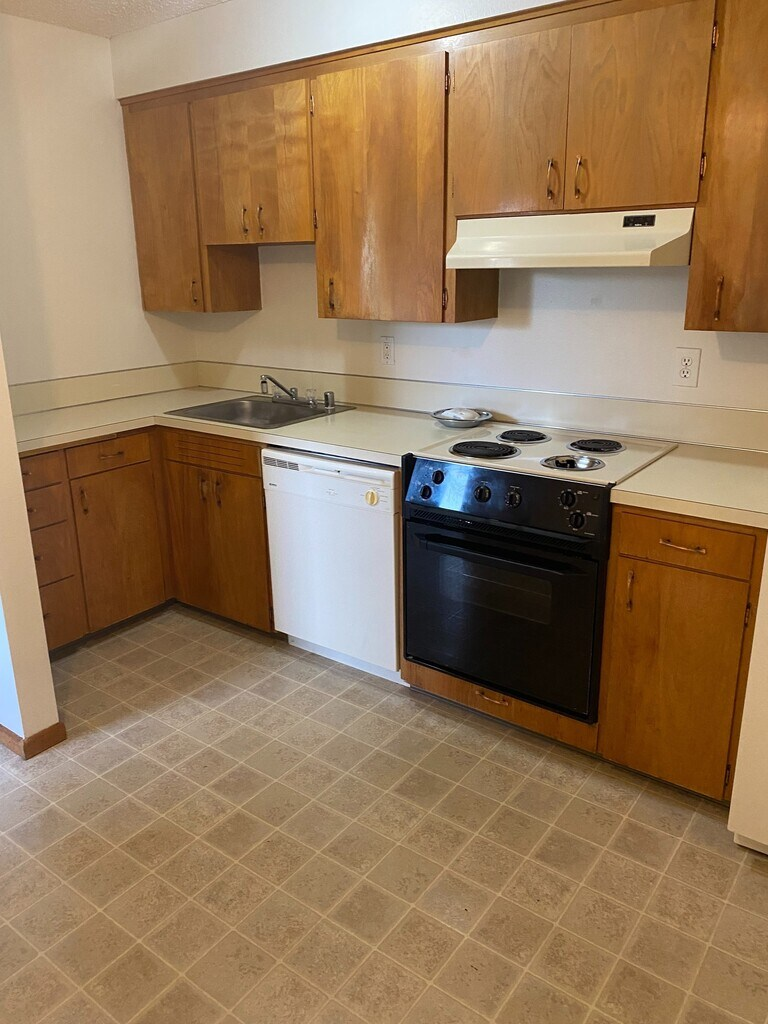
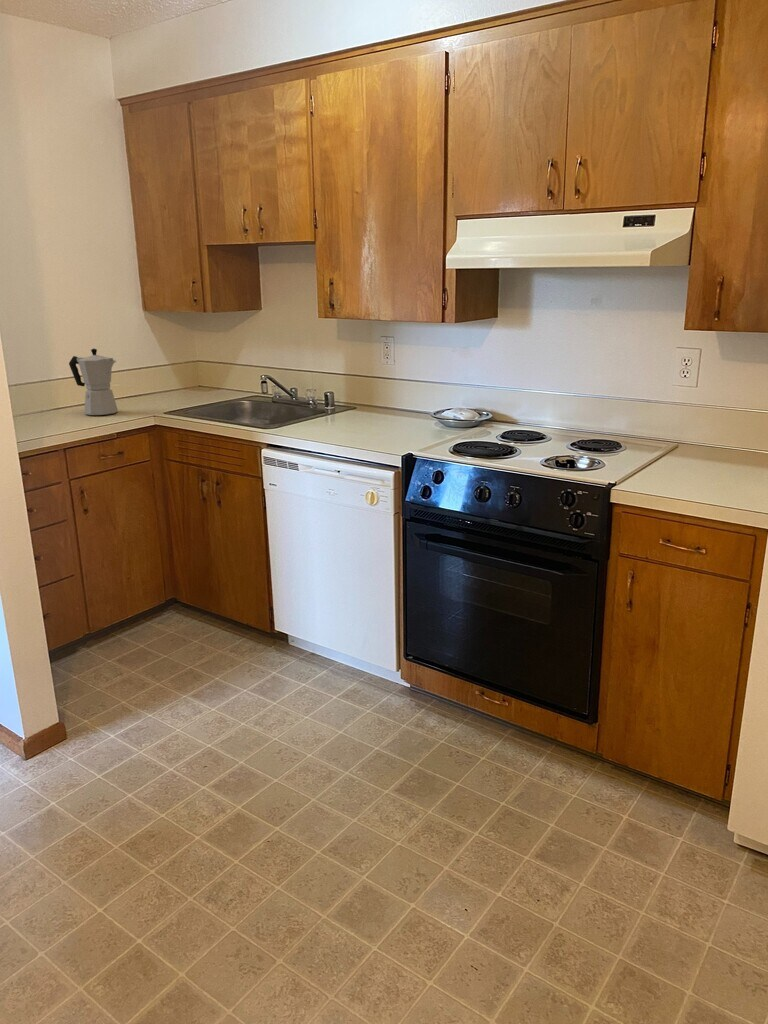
+ moka pot [68,348,119,416]
